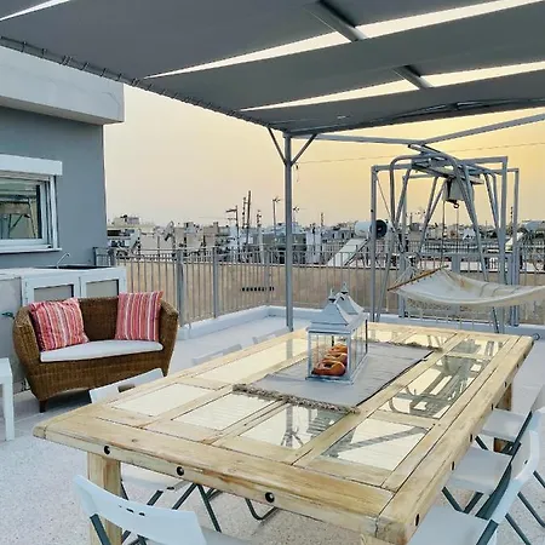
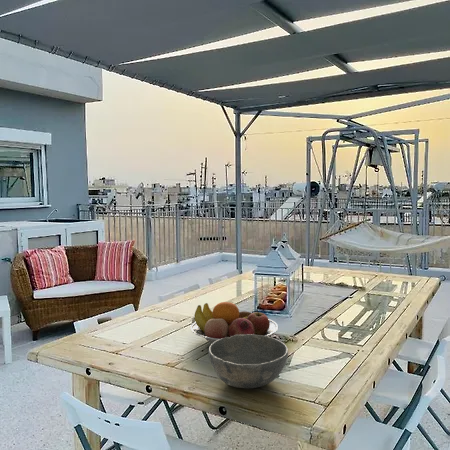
+ fruit bowl [190,301,279,344]
+ bowl [207,334,289,389]
